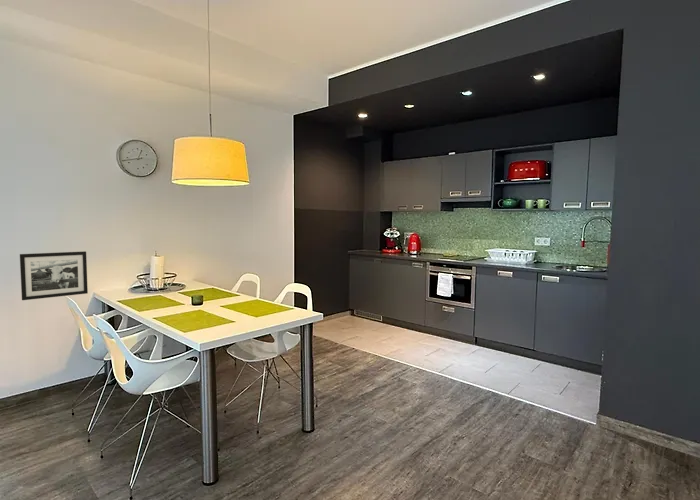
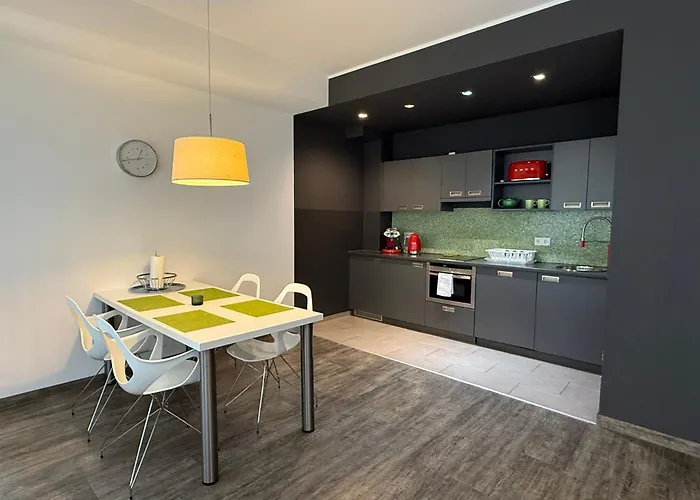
- picture frame [19,250,89,301]
